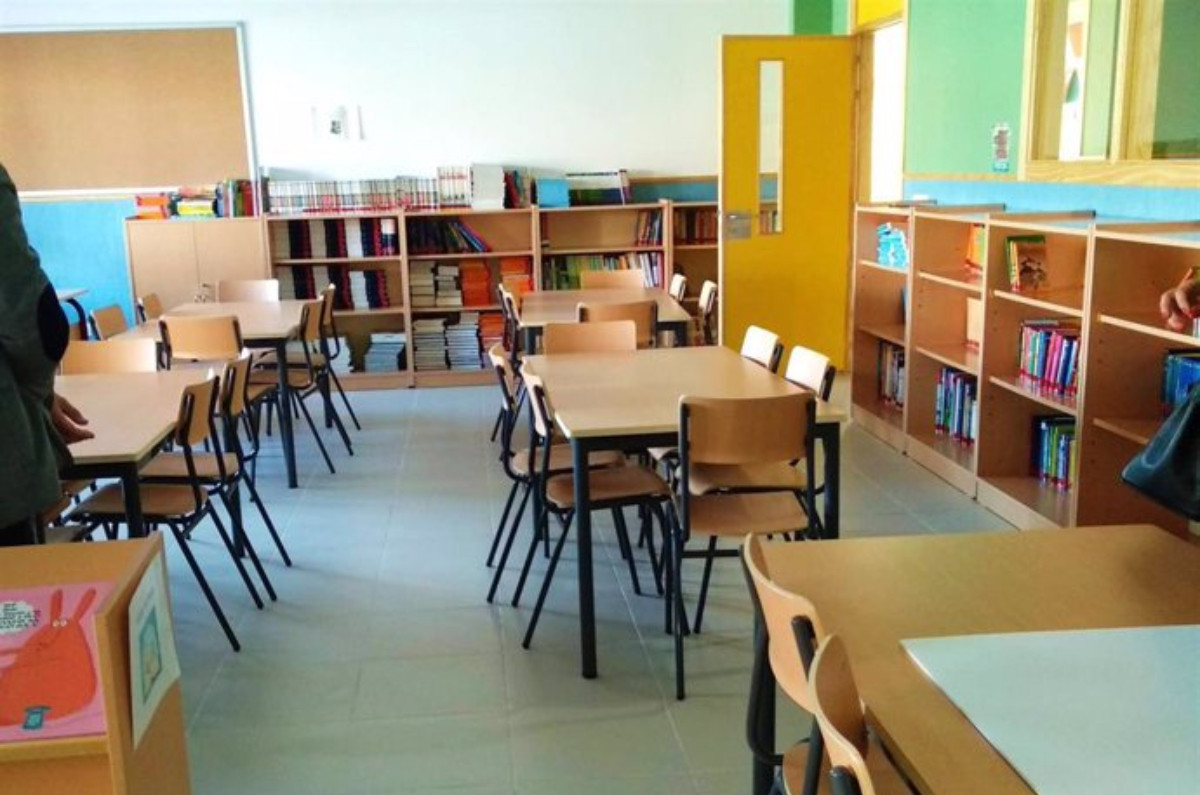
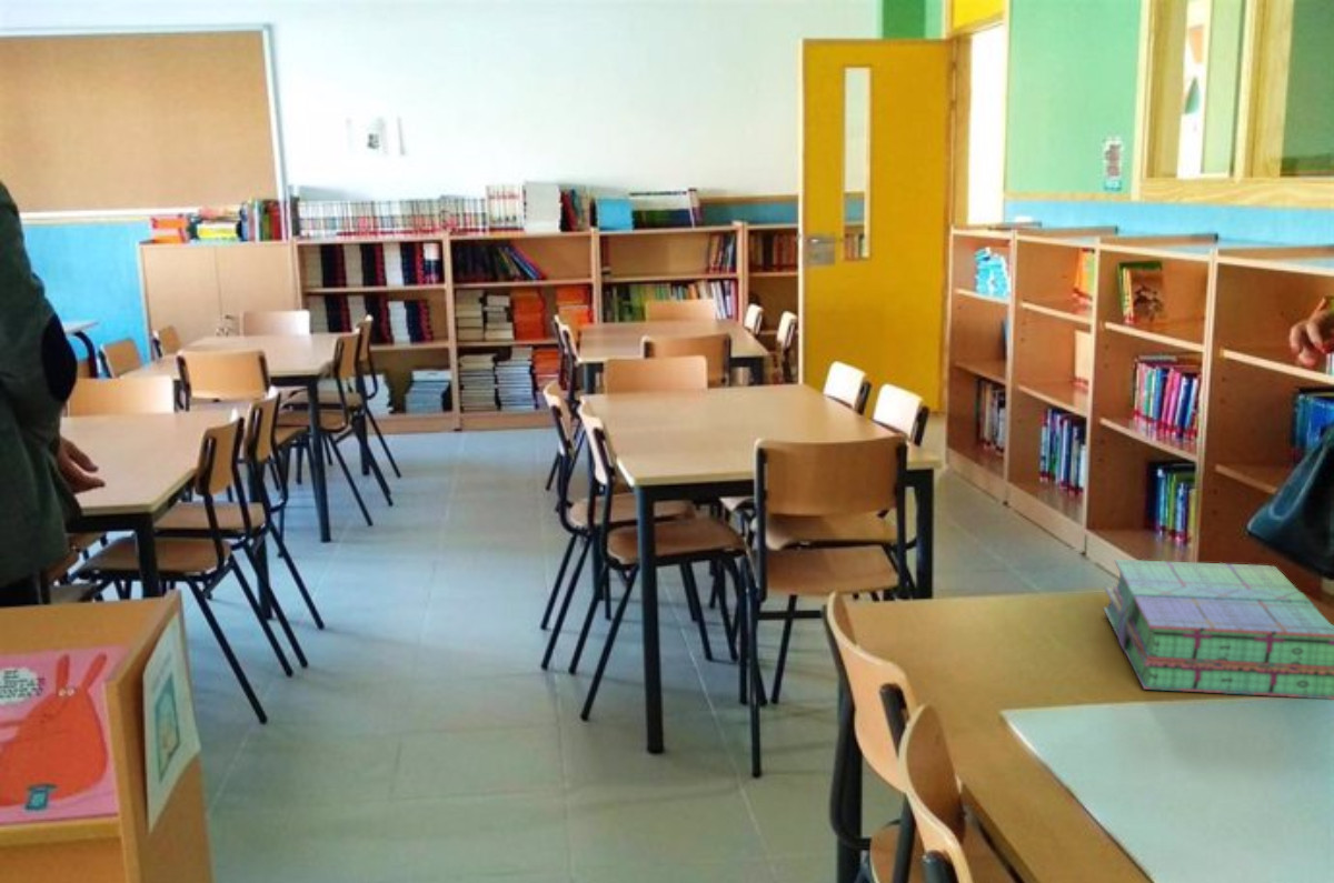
+ stack of books [1103,559,1334,701]
